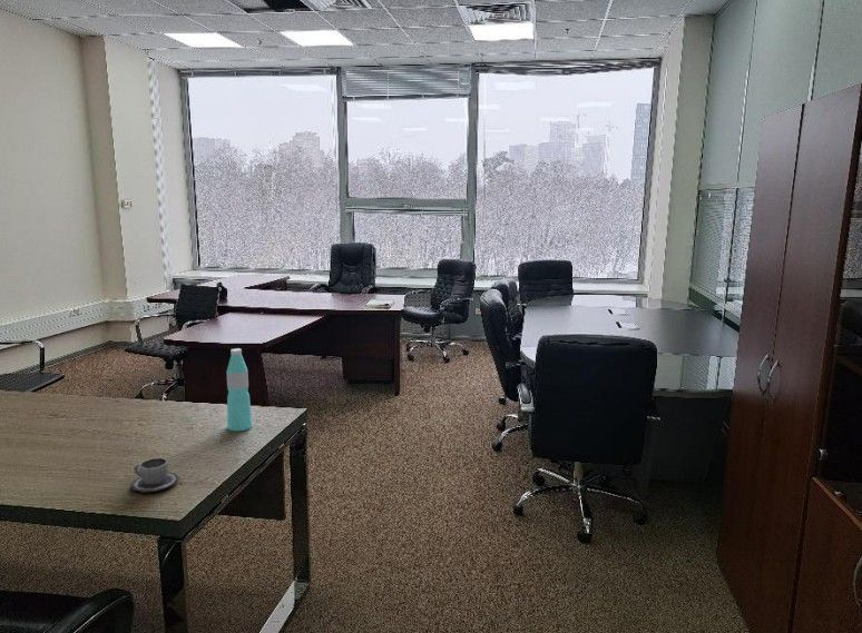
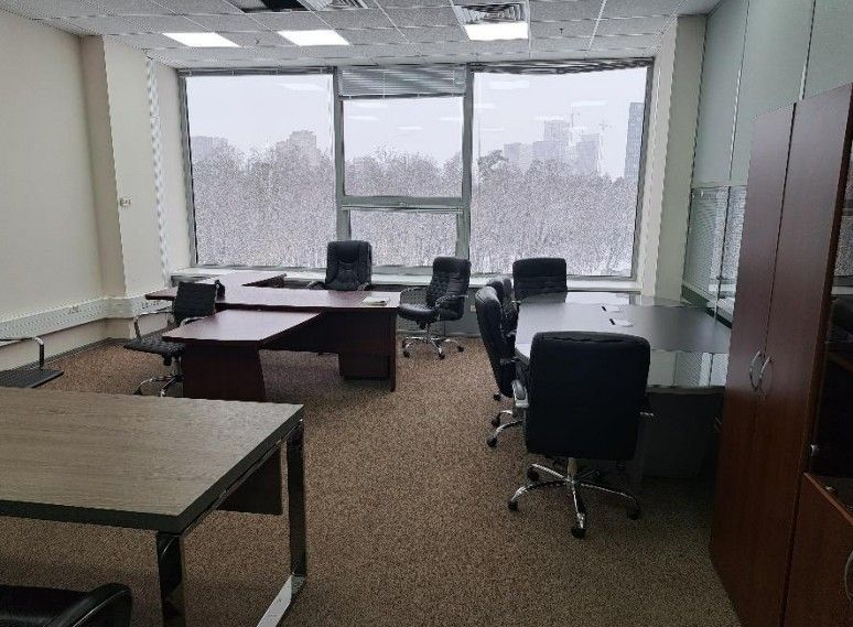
- water bottle [226,347,254,433]
- cup [129,456,180,494]
